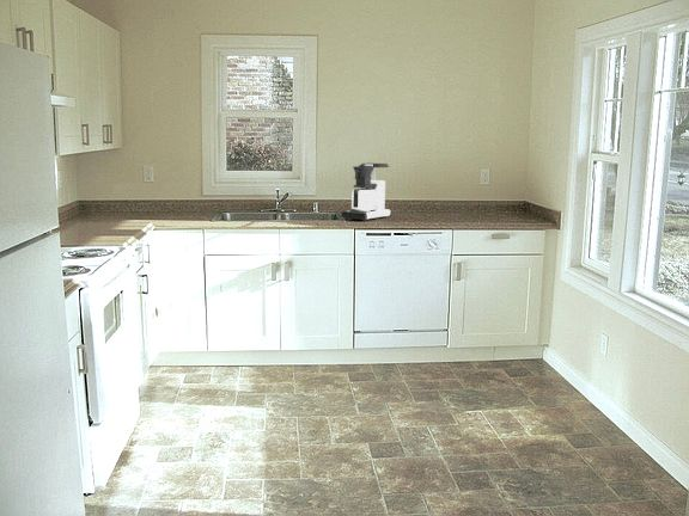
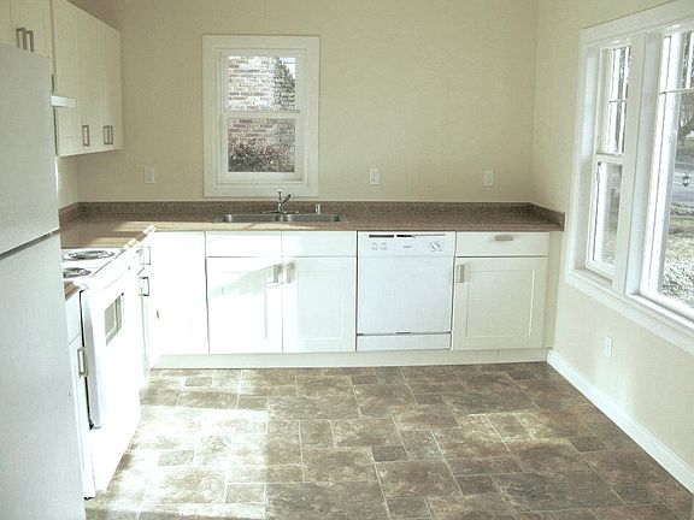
- coffee maker [340,162,392,222]
